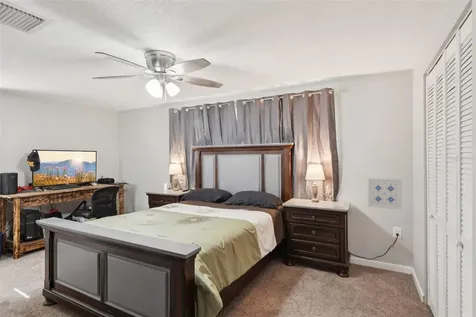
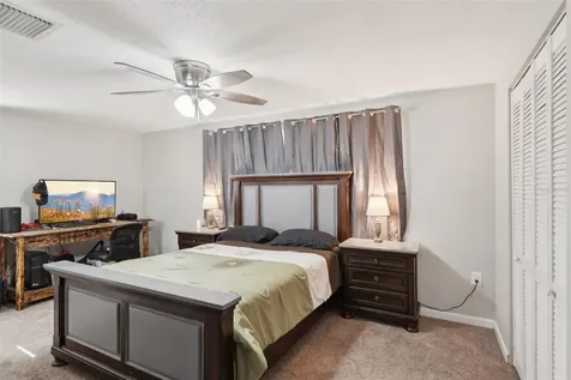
- wall art [367,177,403,211]
